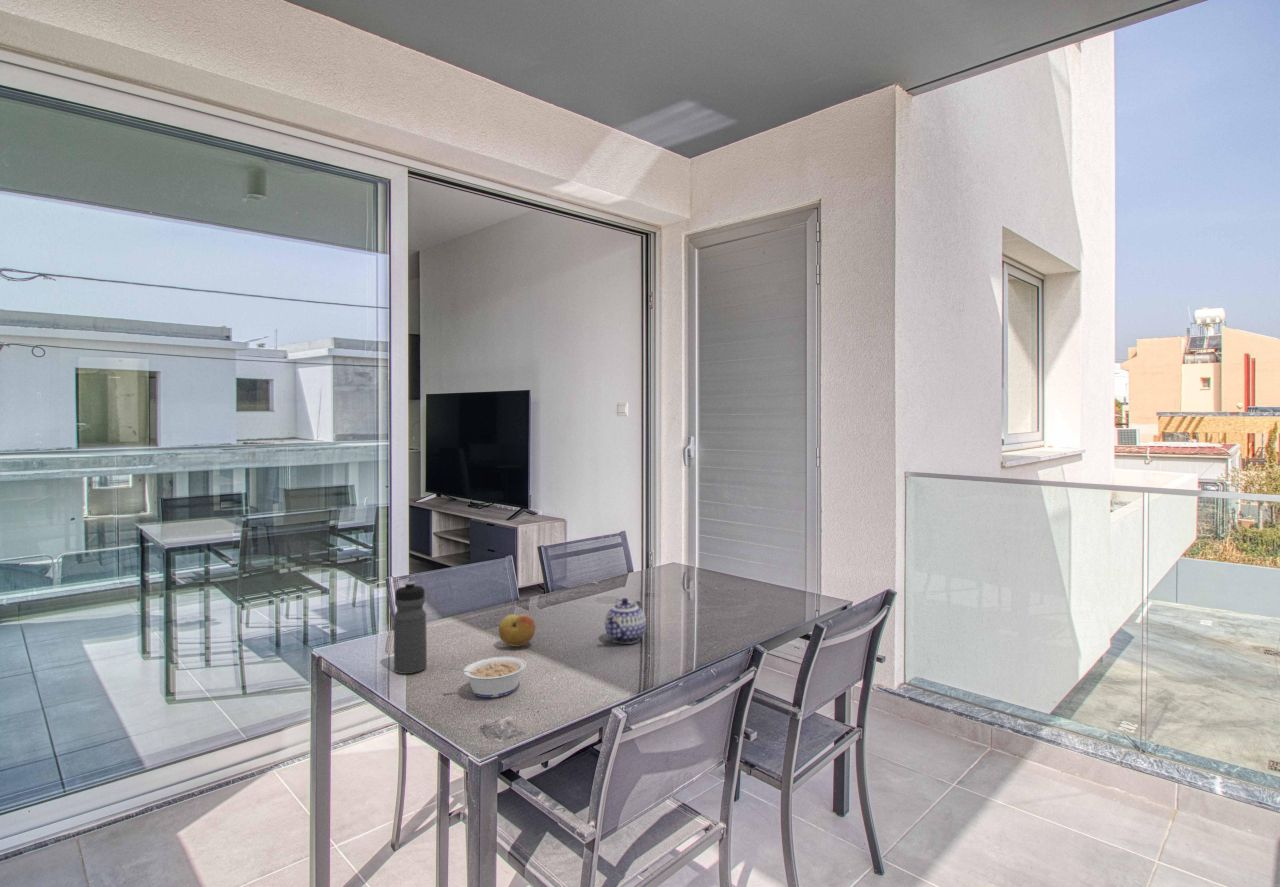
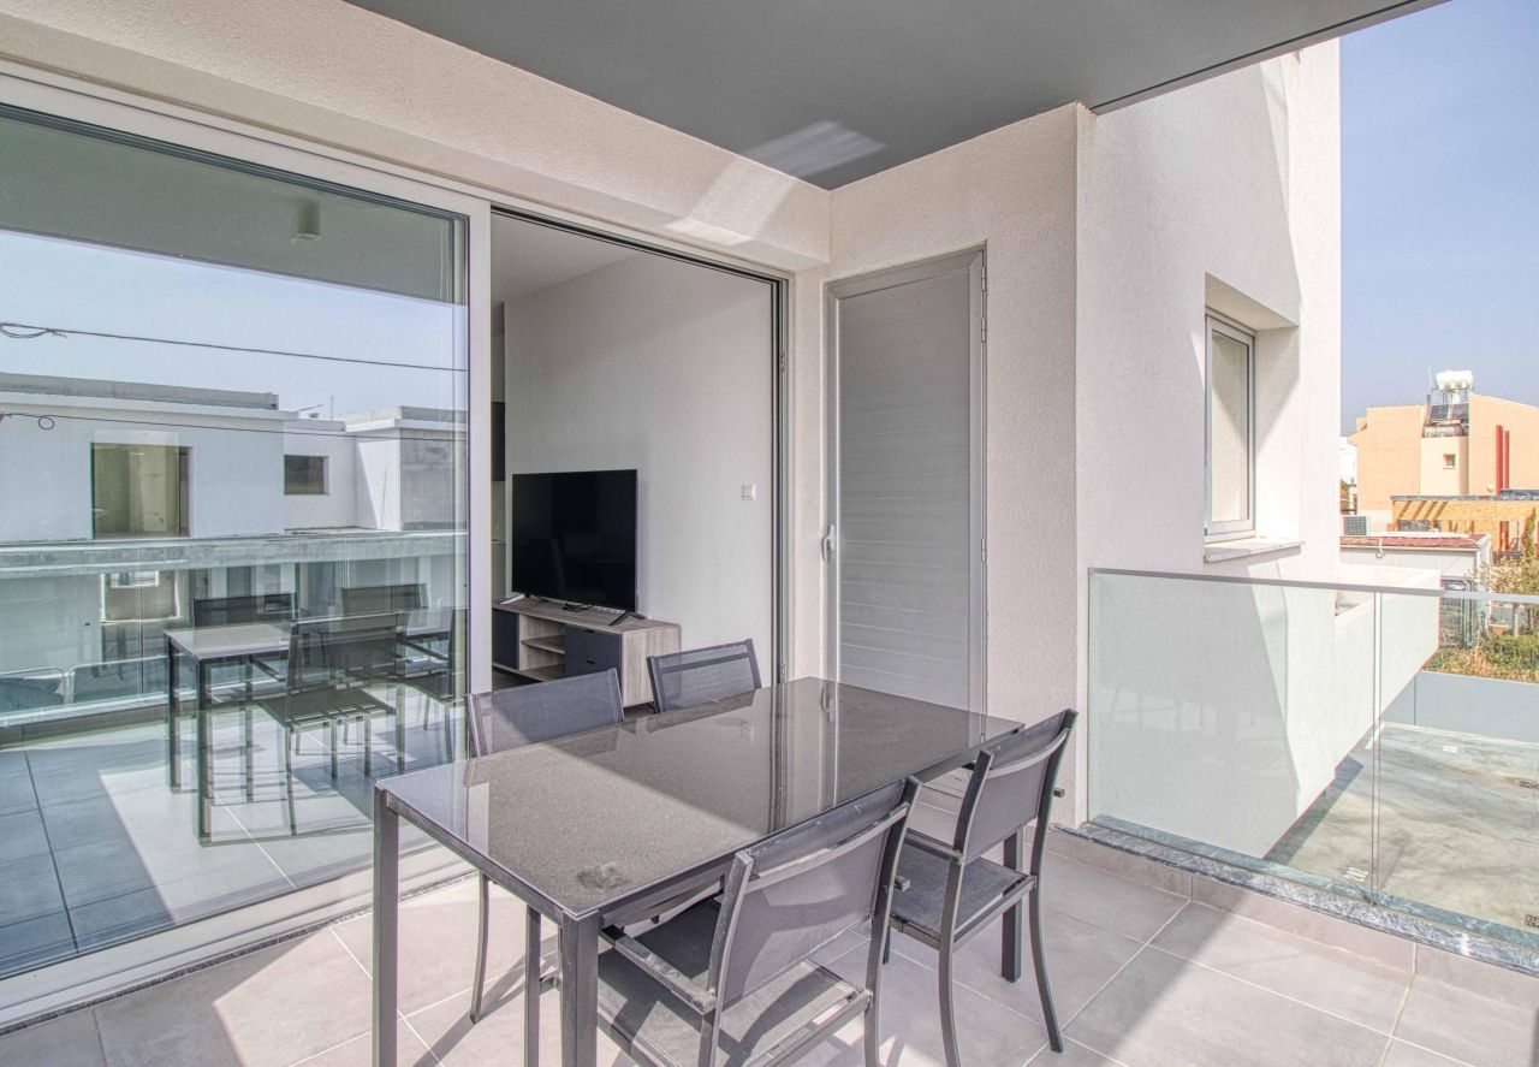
- fruit [498,613,536,647]
- teapot [604,597,647,645]
- water bottle [393,580,428,675]
- legume [448,656,527,699]
